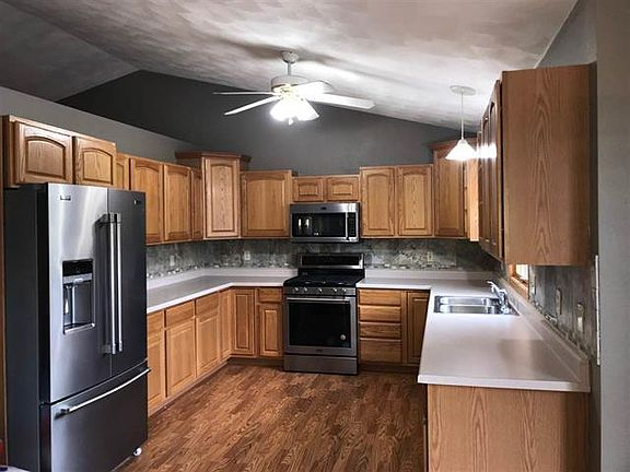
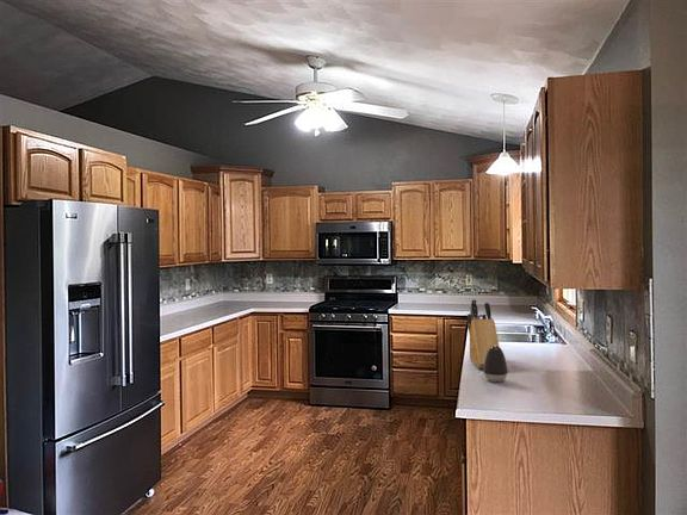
+ knife block [466,298,500,370]
+ pump dispenser [482,346,509,383]
